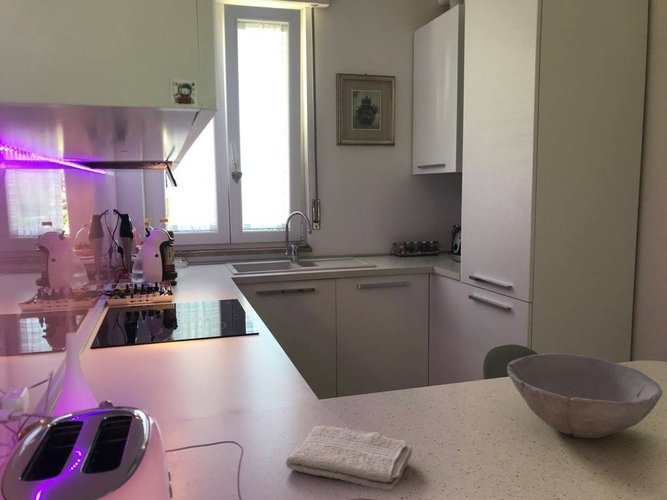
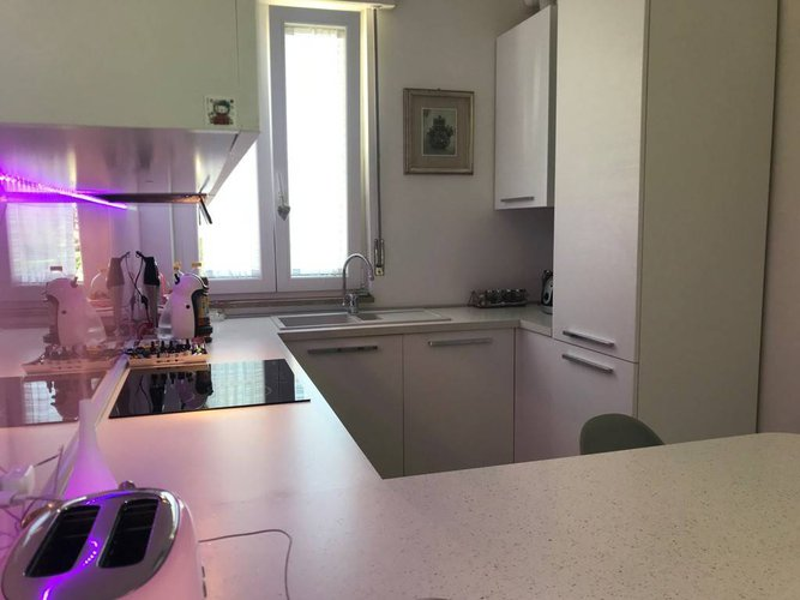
- washcloth [285,424,413,492]
- bowl [506,352,663,439]
